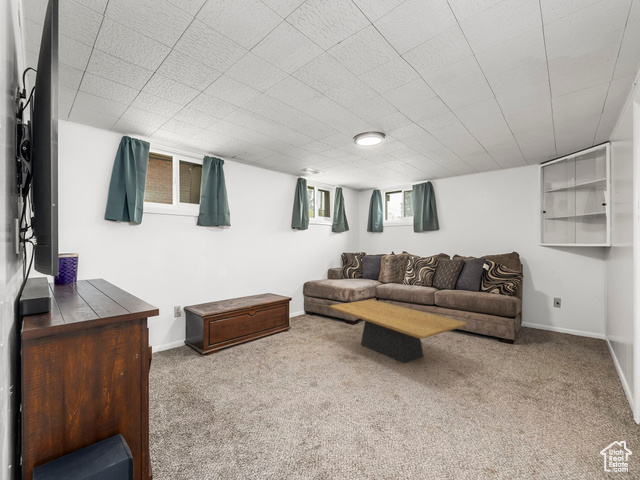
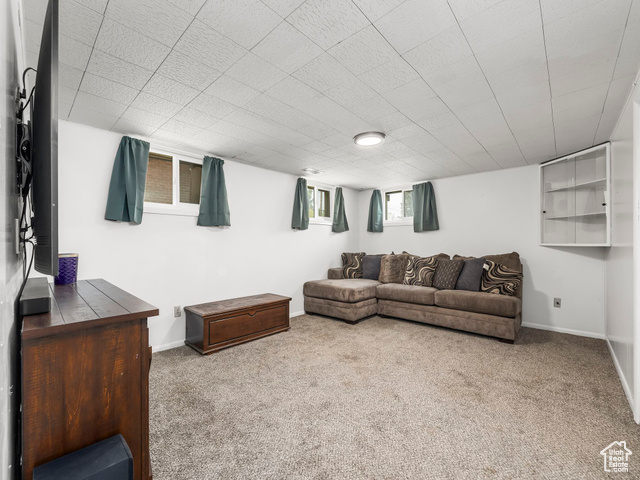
- coffee table [328,298,468,364]
